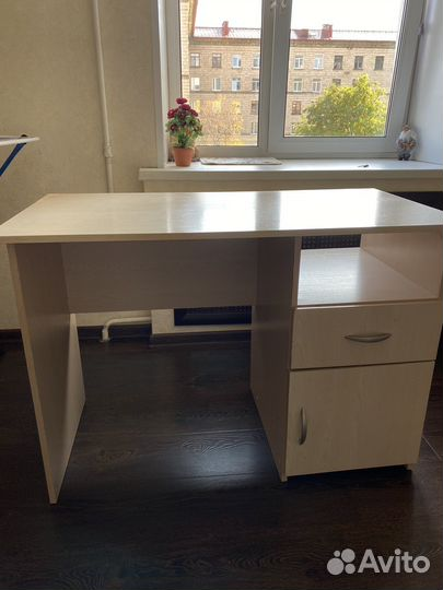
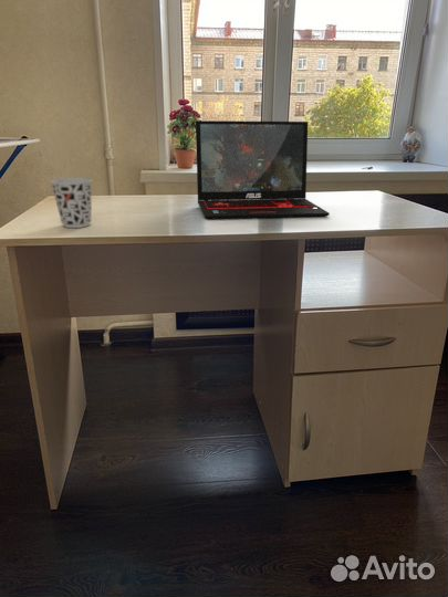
+ cup [50,177,93,229]
+ laptop [195,119,331,220]
